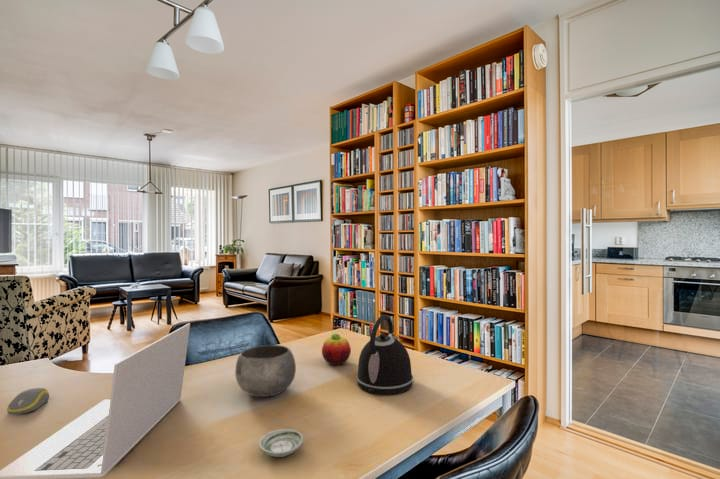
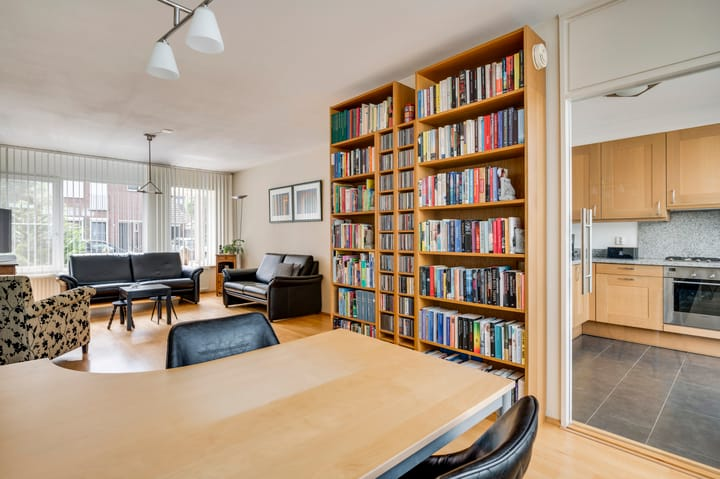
- saucer [258,428,304,458]
- fruit [321,332,352,366]
- computer mouse [6,387,50,415]
- kettle [355,314,414,396]
- bowl [234,344,297,398]
- laptop [0,322,191,479]
